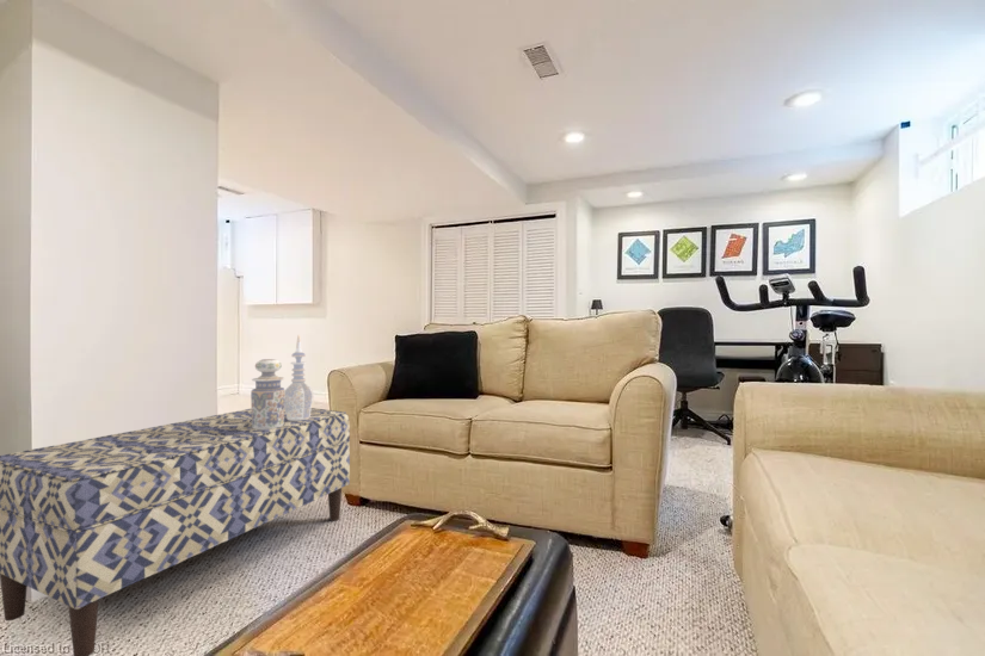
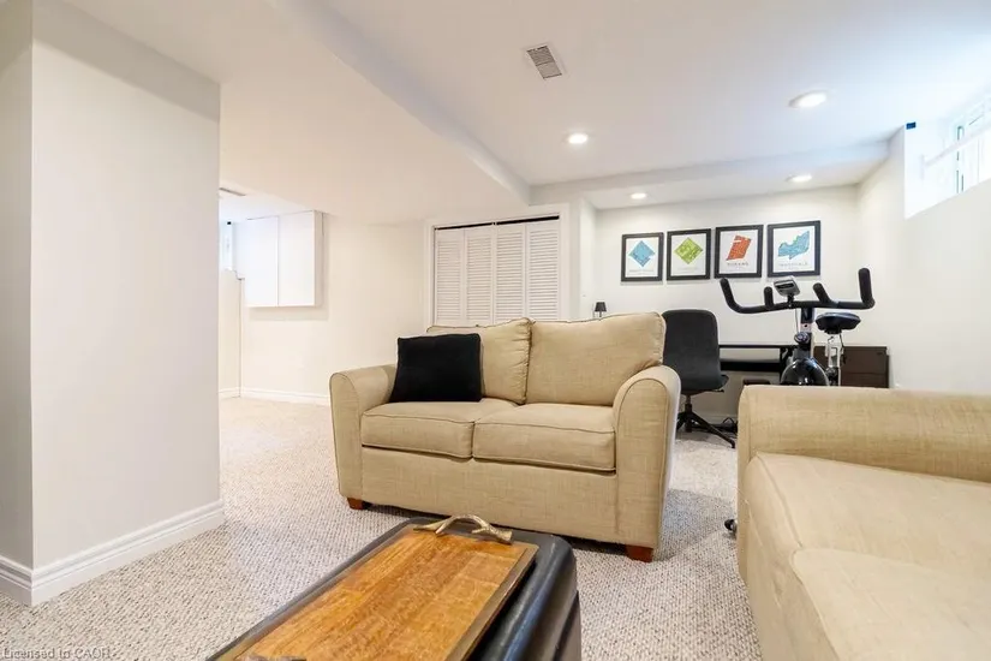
- bench [0,407,351,656]
- decorative vase [250,334,314,429]
